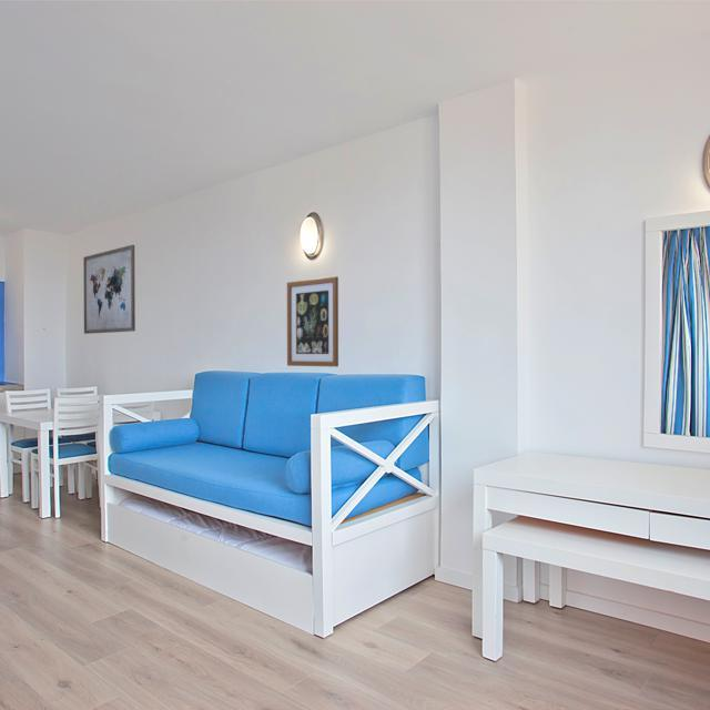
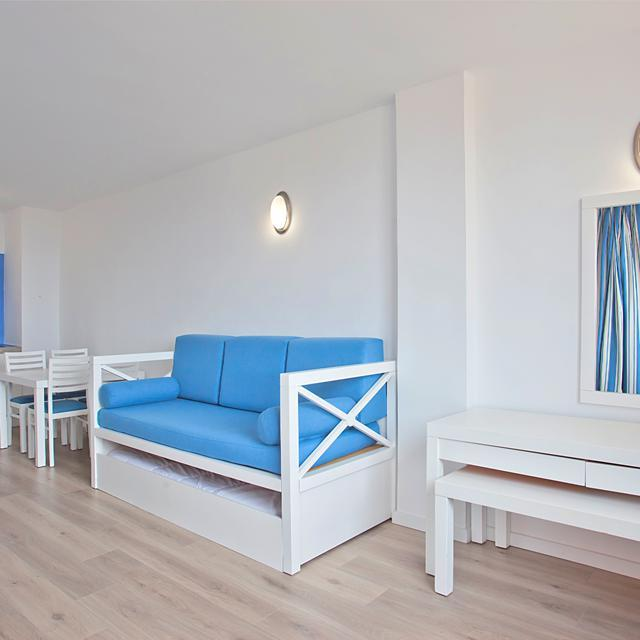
- wall art [82,244,136,335]
- wall art [286,275,339,368]
